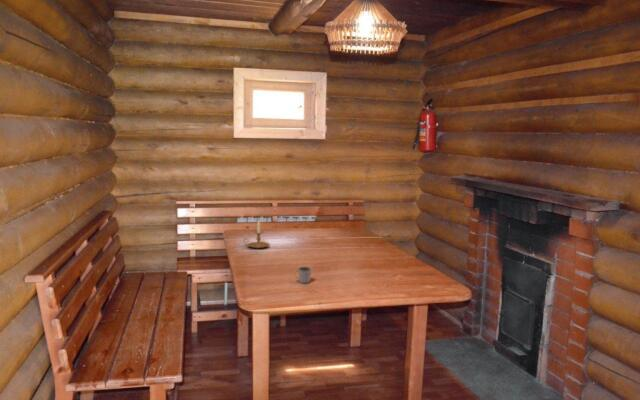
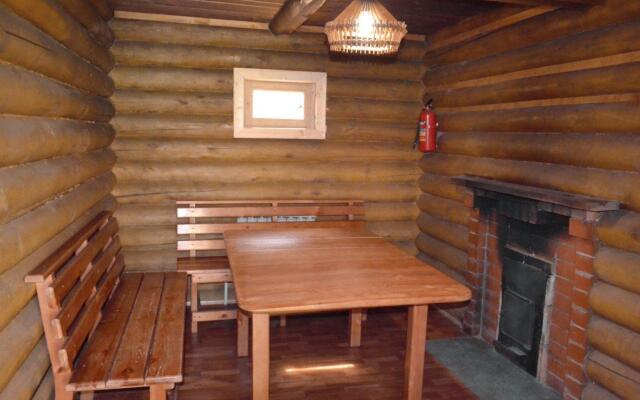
- candle holder [242,219,271,249]
- mug [293,266,313,285]
